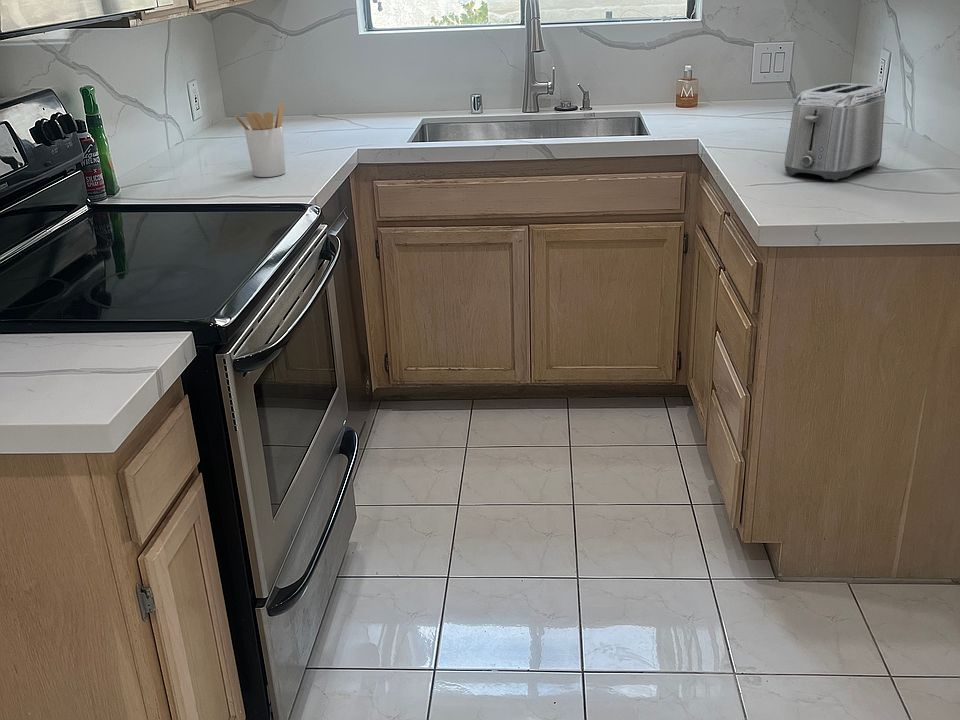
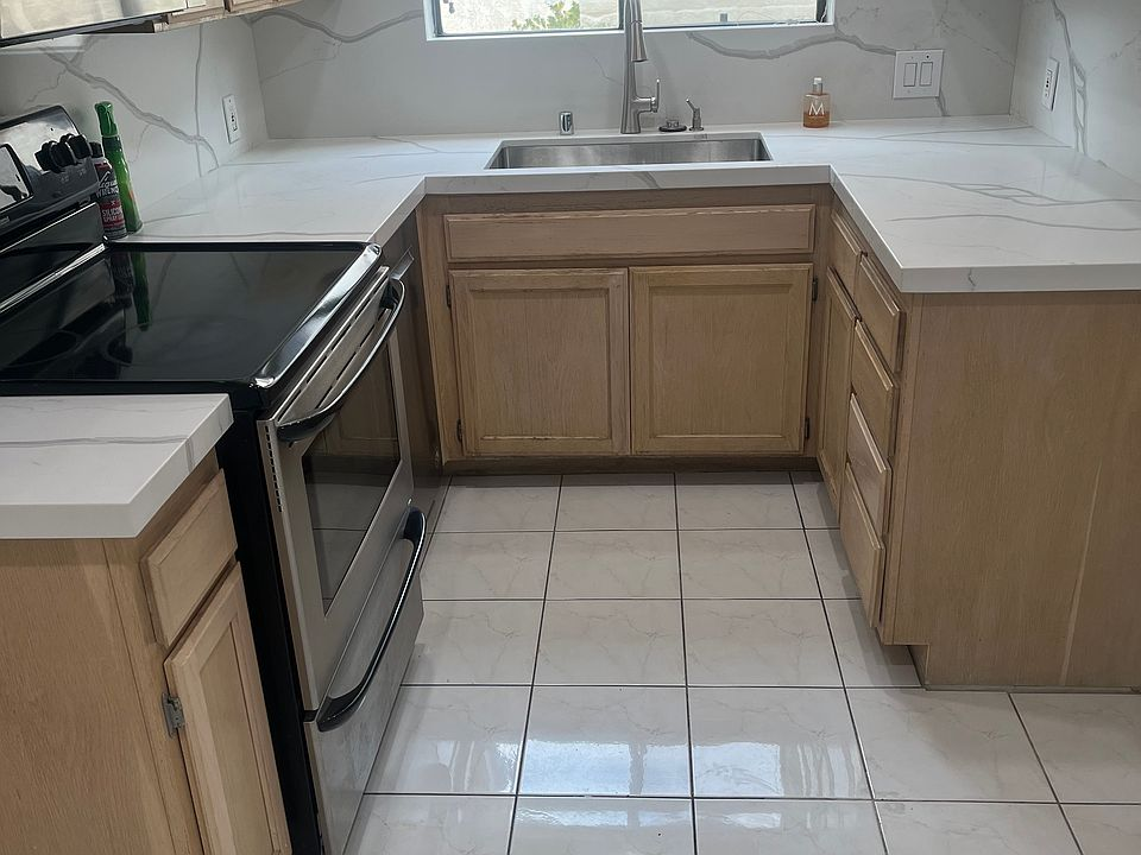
- toaster [783,82,886,181]
- utensil holder [234,102,286,178]
